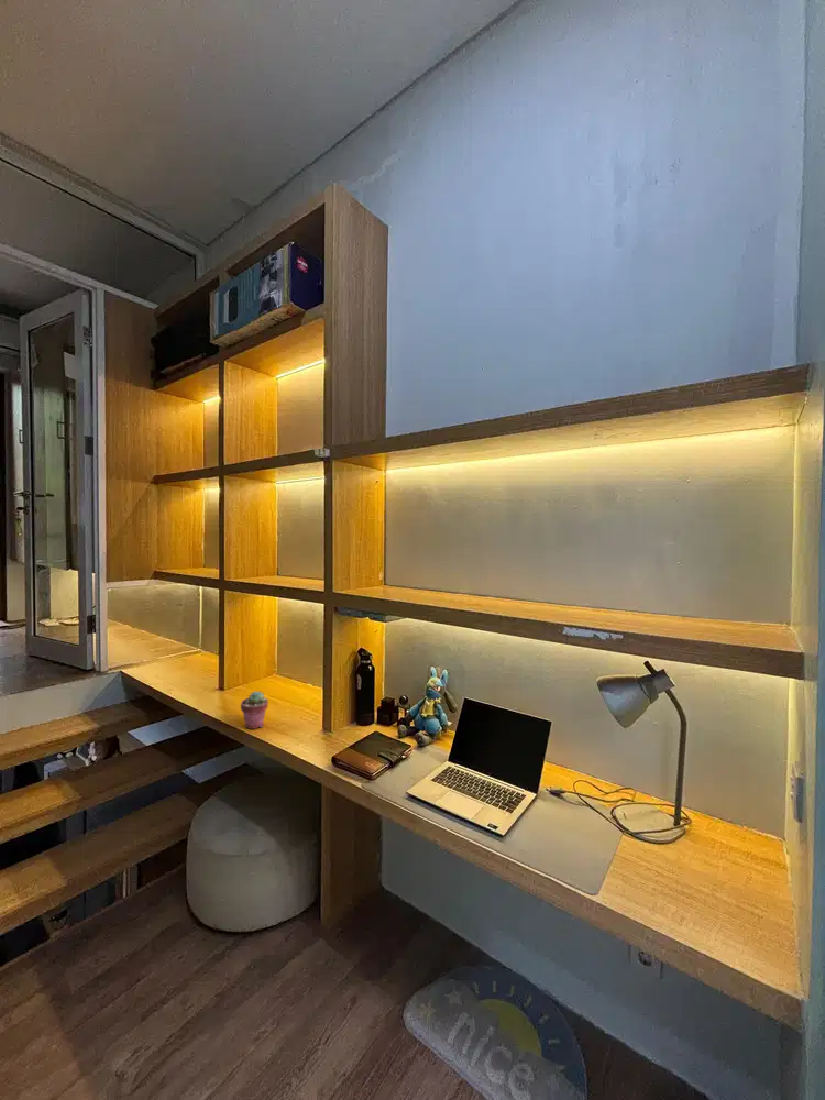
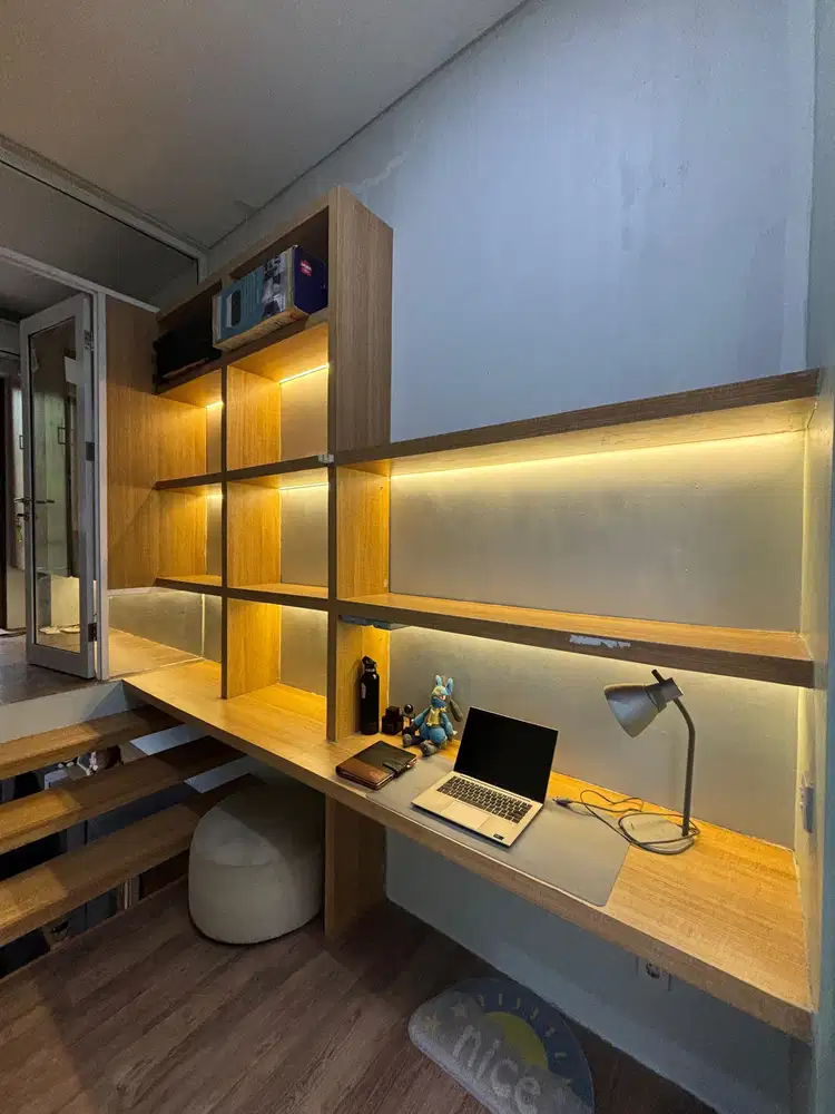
- potted succulent [240,690,270,730]
